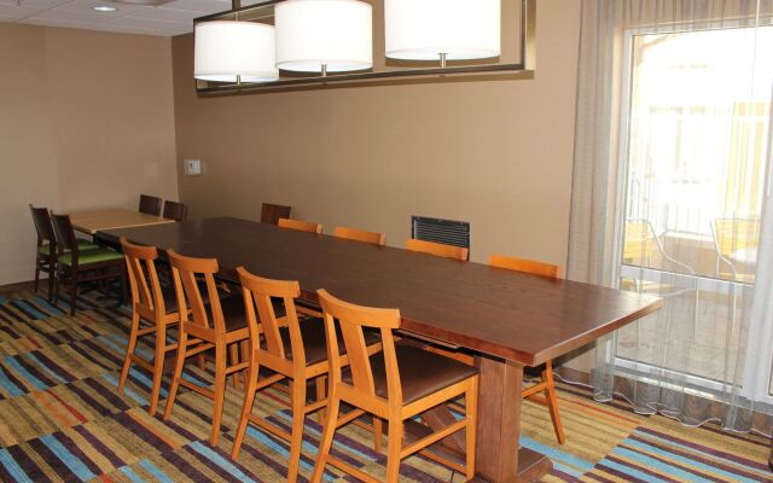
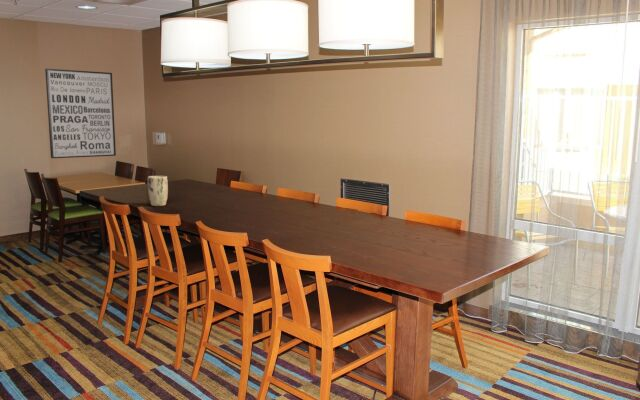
+ wall art [44,68,117,159]
+ plant pot [147,175,169,207]
